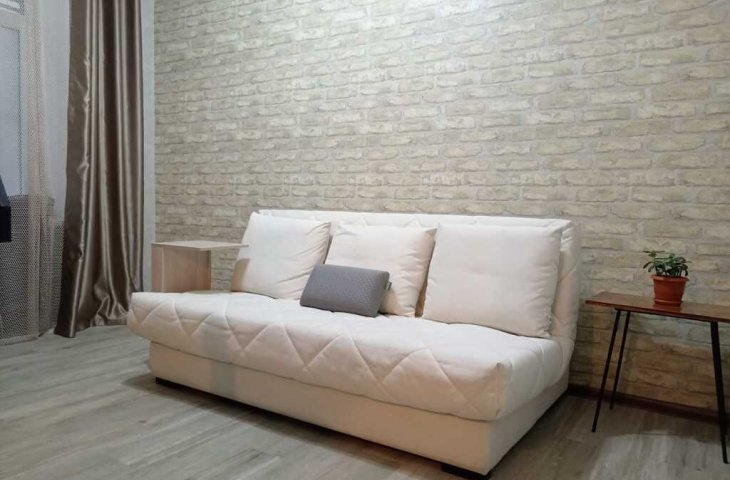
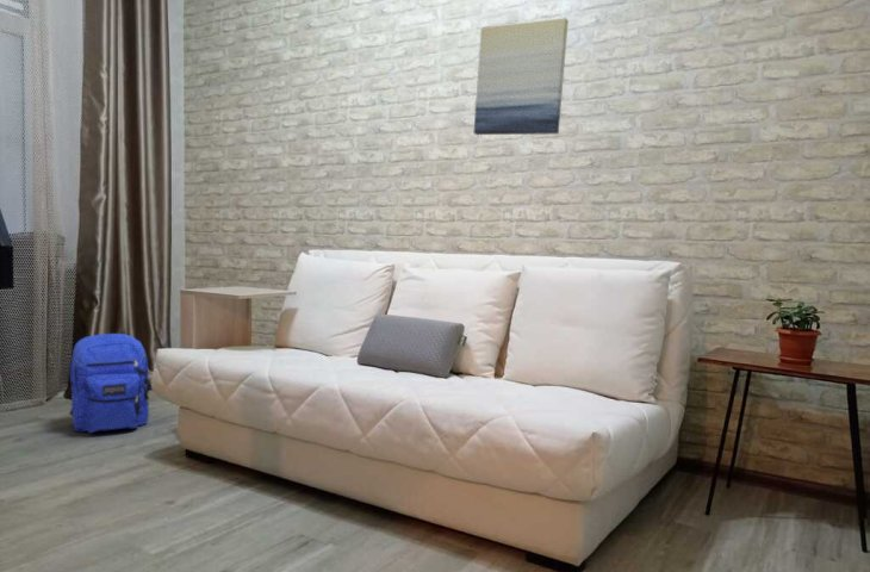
+ backpack [68,332,154,434]
+ wall art [473,17,570,136]
